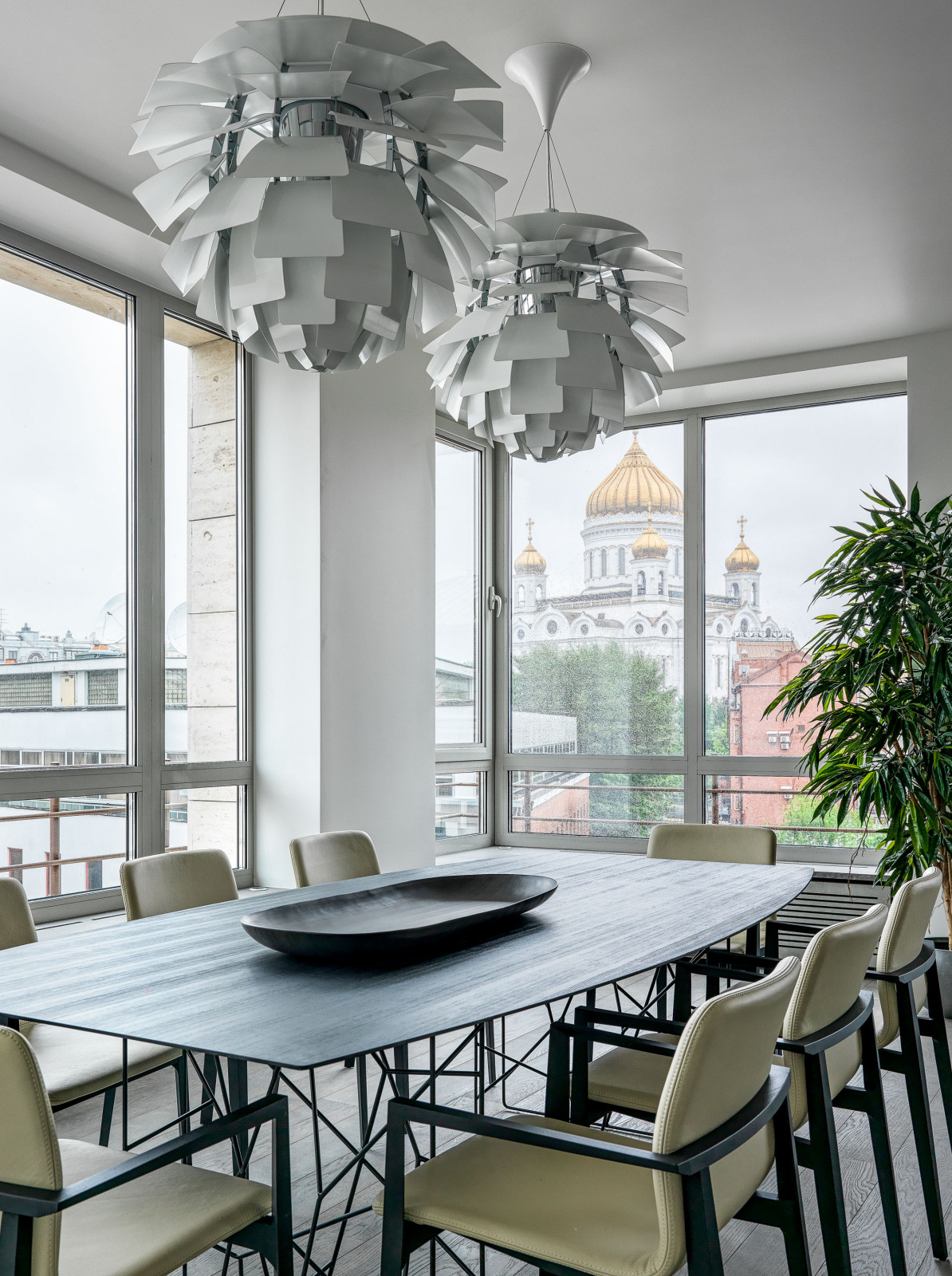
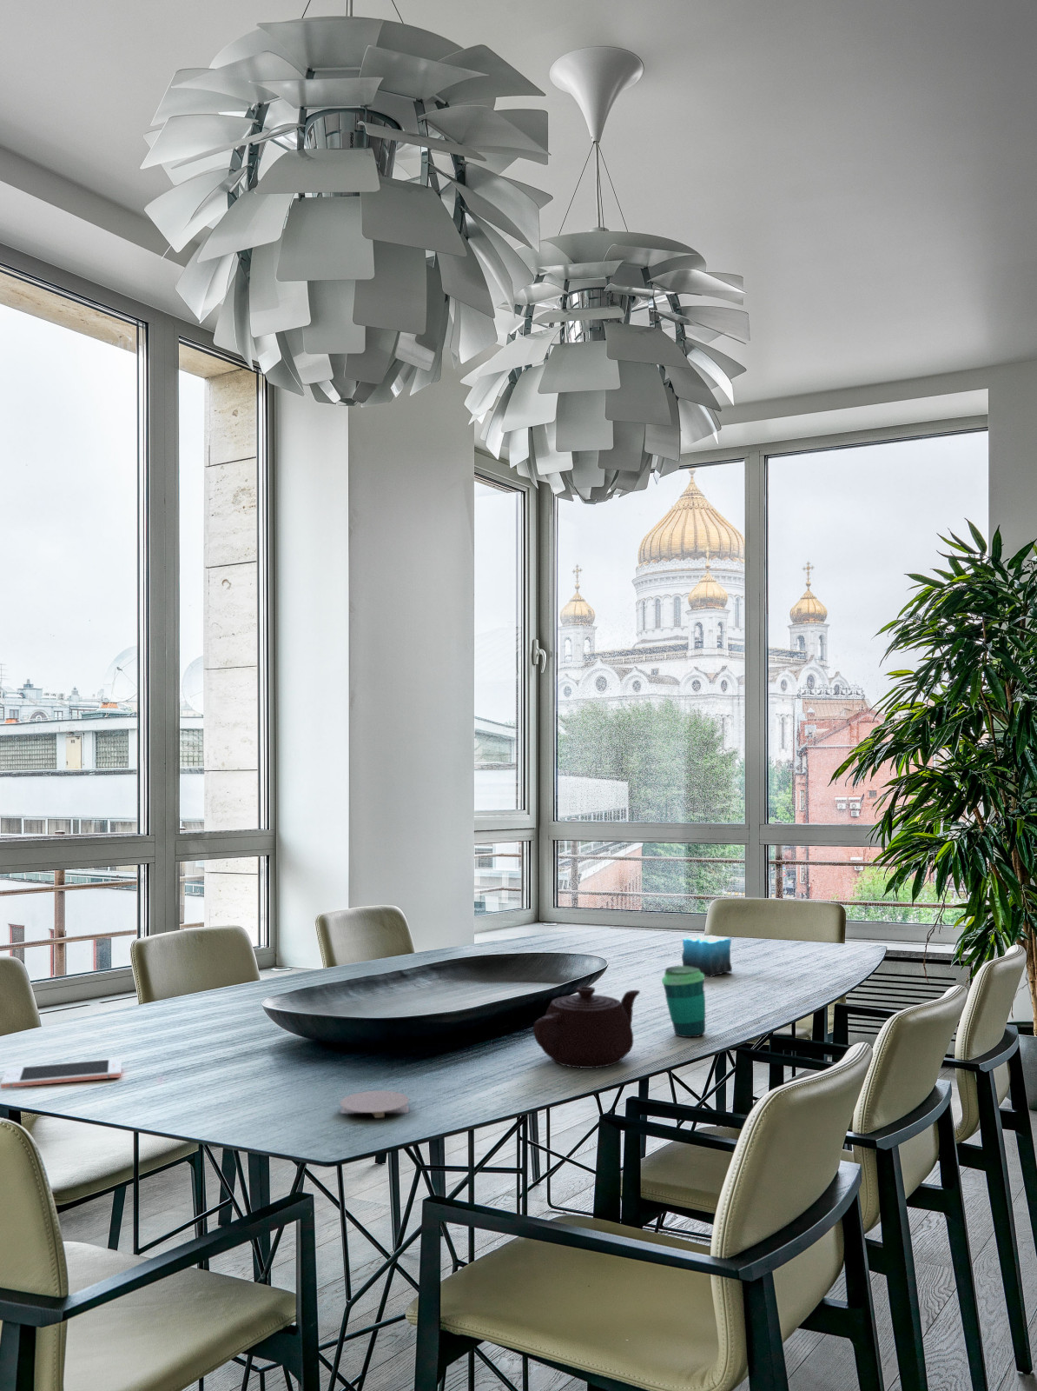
+ cup [661,965,706,1038]
+ cell phone [0,1059,122,1089]
+ coaster [339,1090,410,1118]
+ candle [681,934,733,978]
+ teapot [533,985,640,1069]
